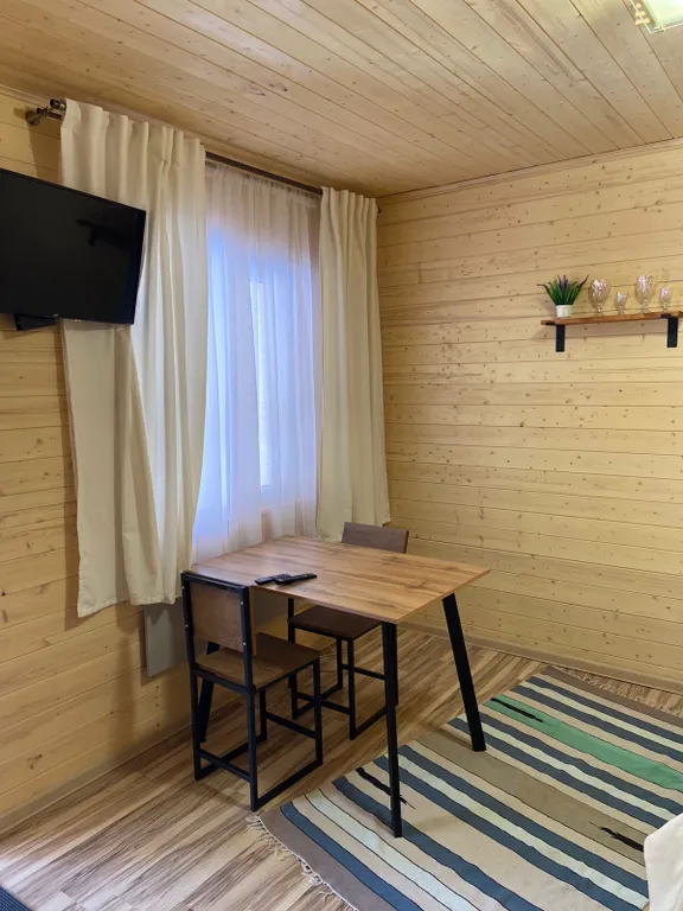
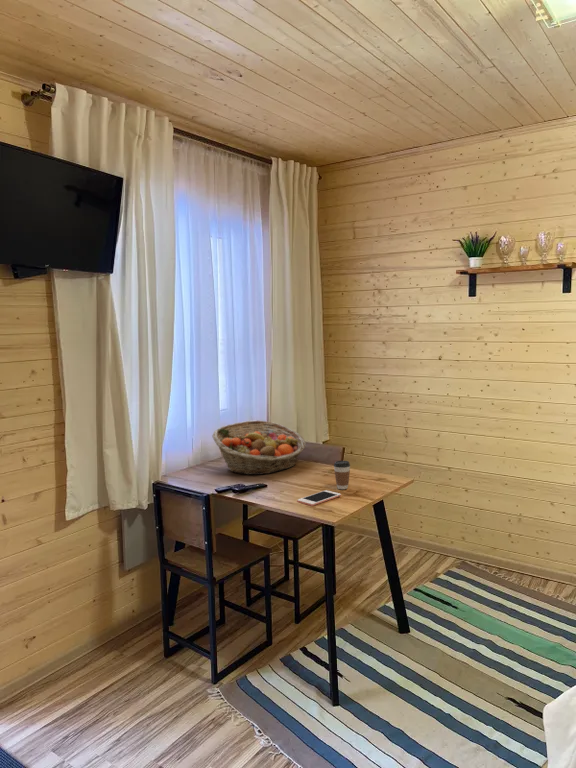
+ coffee cup [333,460,351,490]
+ cell phone [296,489,342,507]
+ fruit basket [212,420,307,476]
